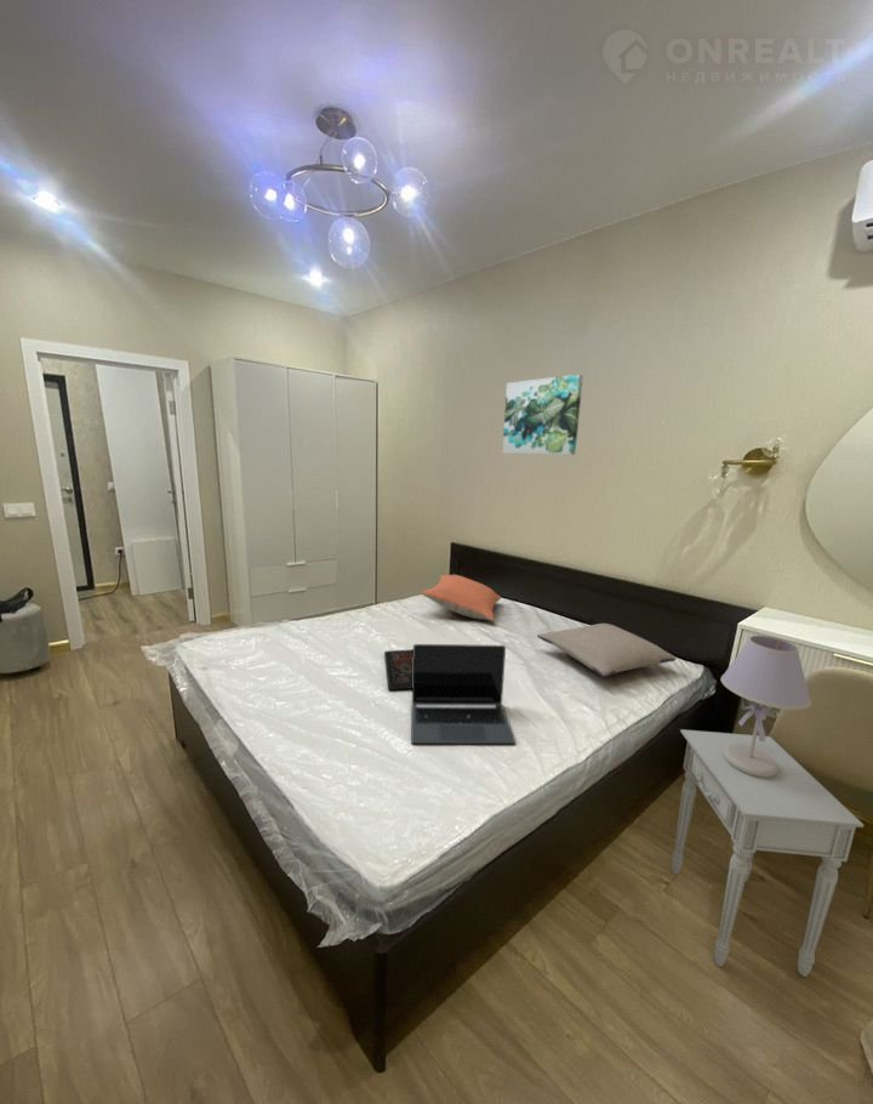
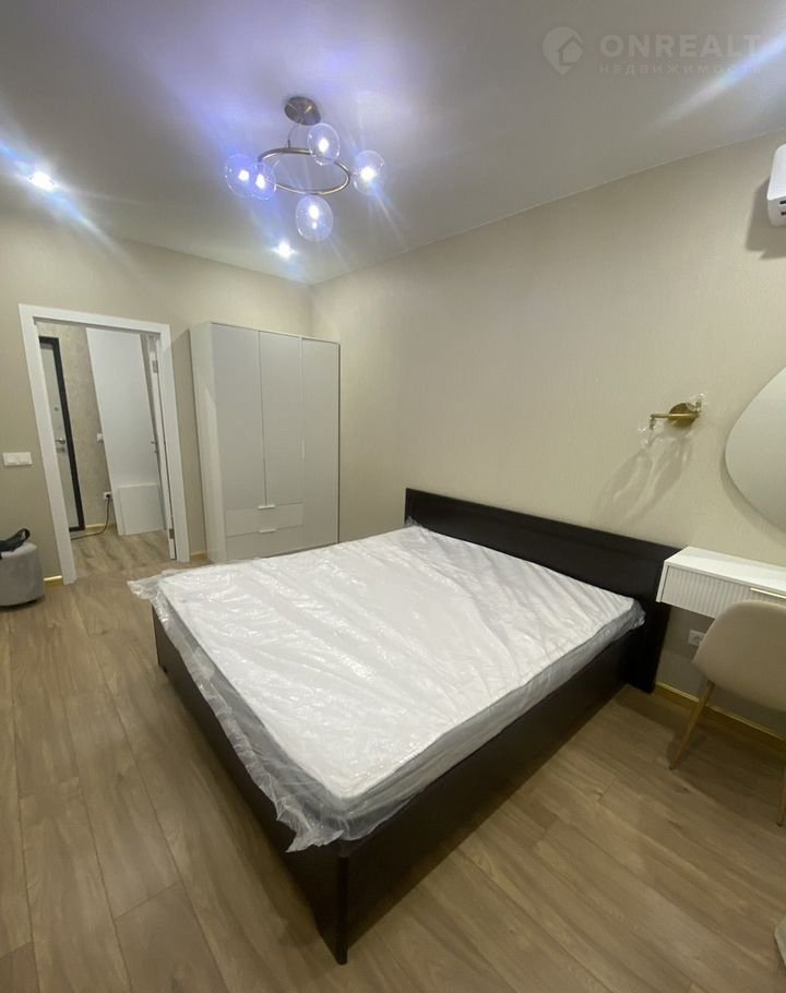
- wall art [501,372,584,456]
- pillow [420,574,503,622]
- pillow [536,622,678,678]
- decorative tray [383,648,413,692]
- laptop [410,643,517,745]
- nightstand [671,728,865,978]
- table lamp [720,634,812,778]
